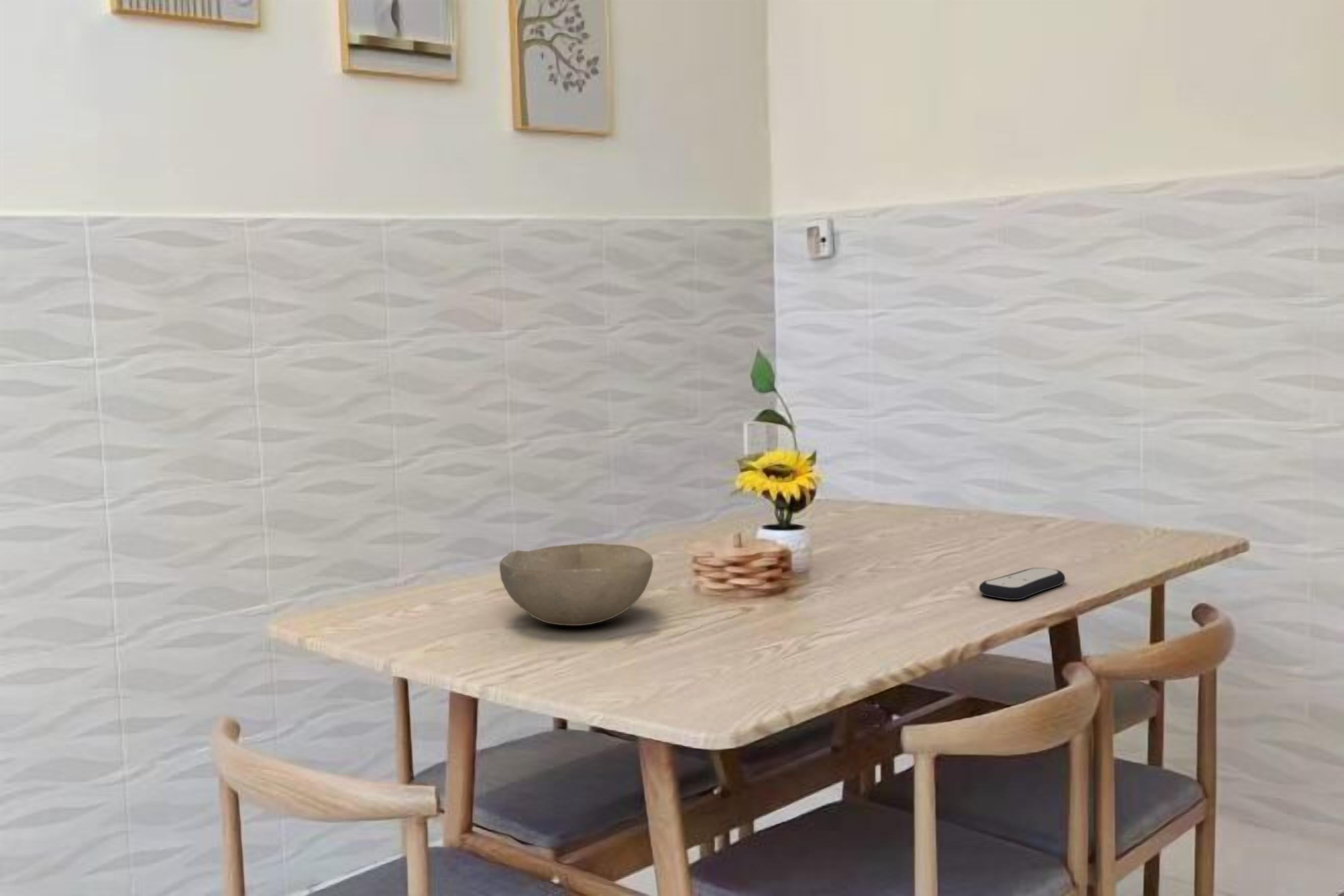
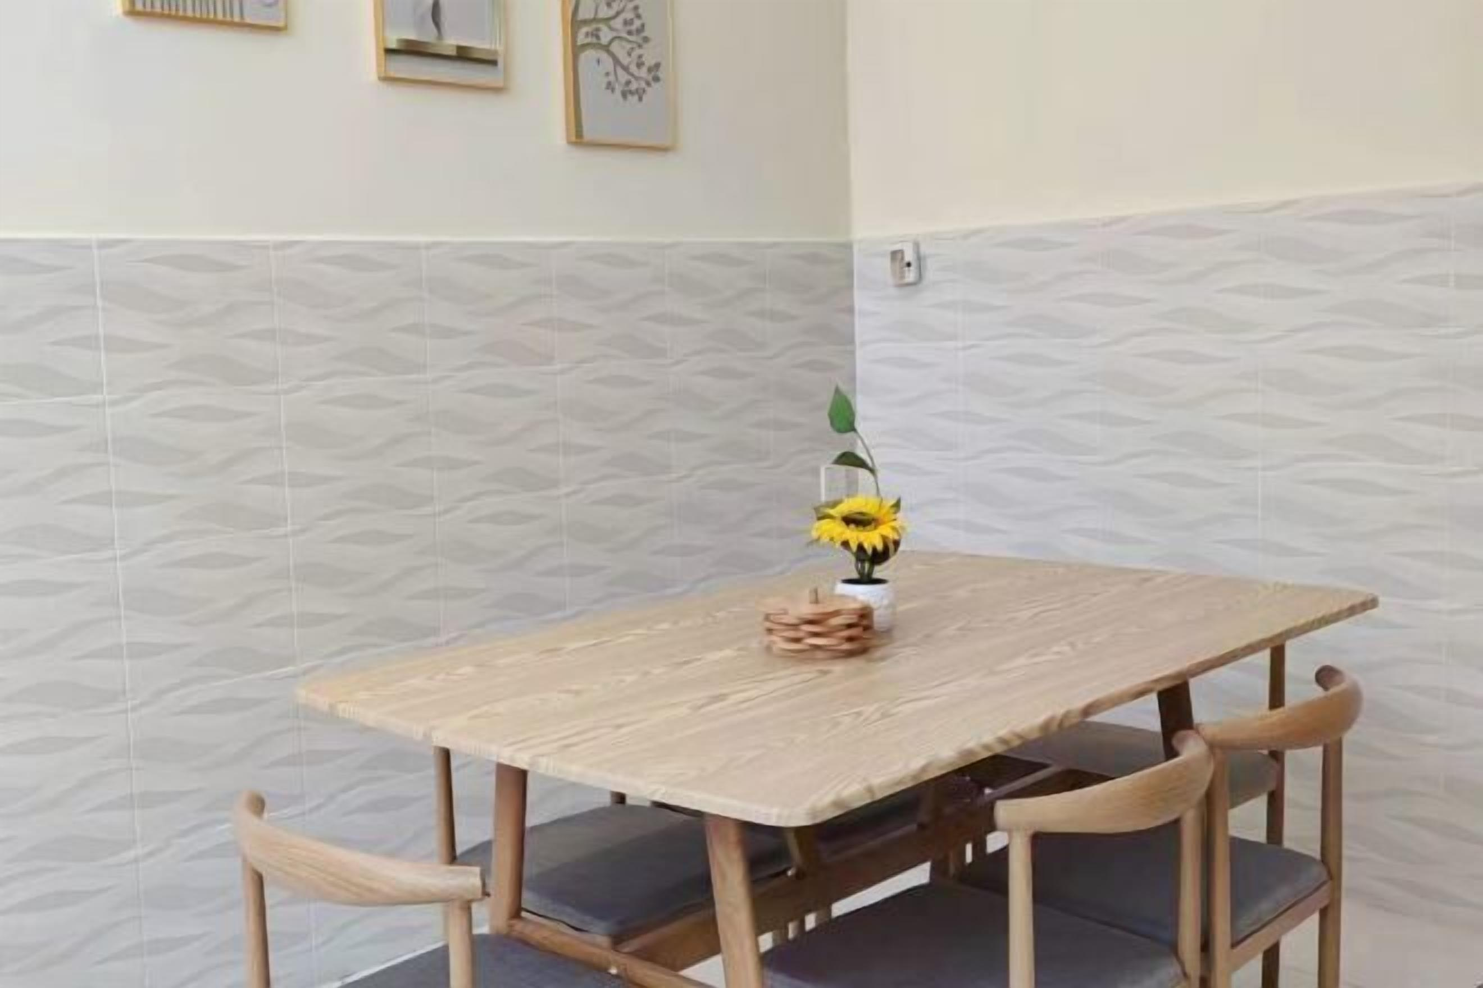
- bowl [499,543,654,626]
- remote control [978,567,1066,601]
